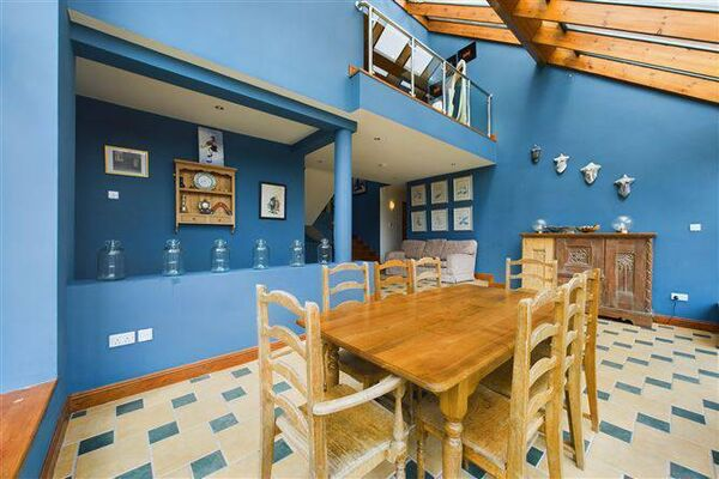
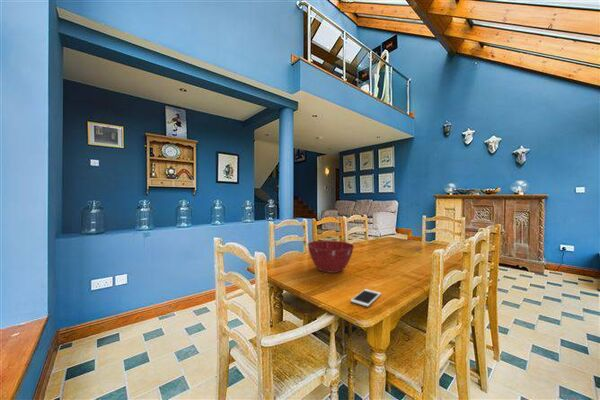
+ cell phone [350,288,382,308]
+ mixing bowl [306,239,355,274]
